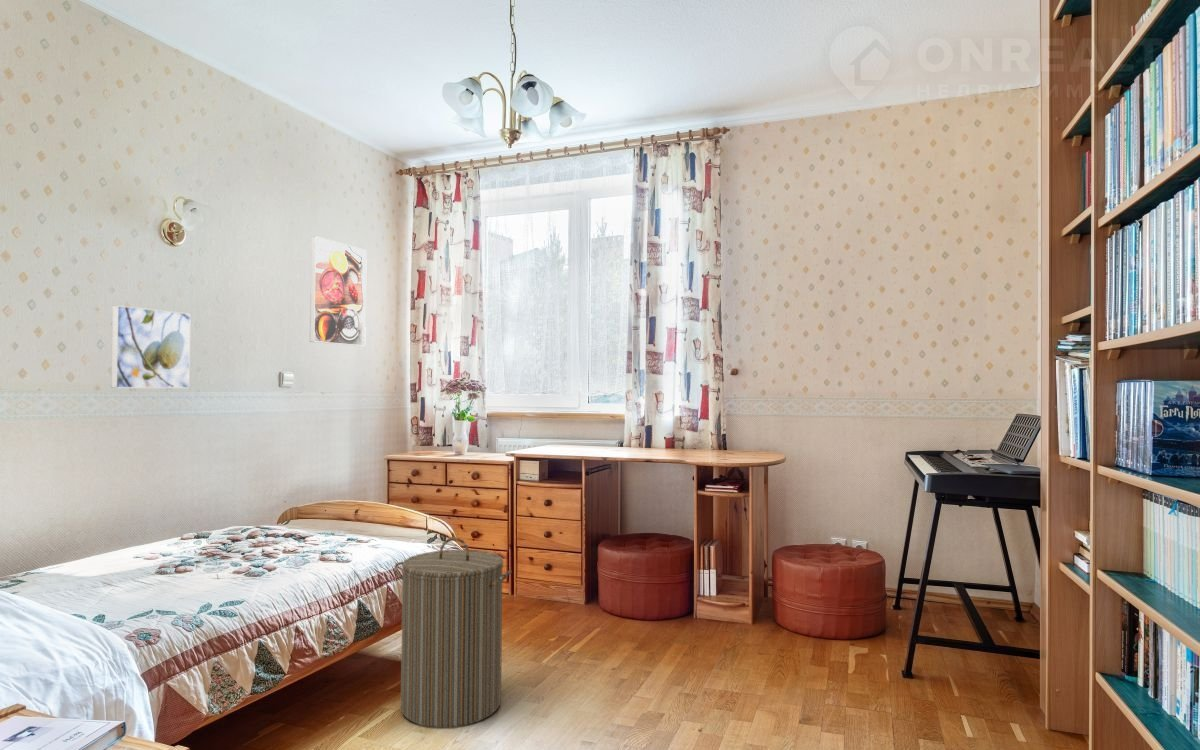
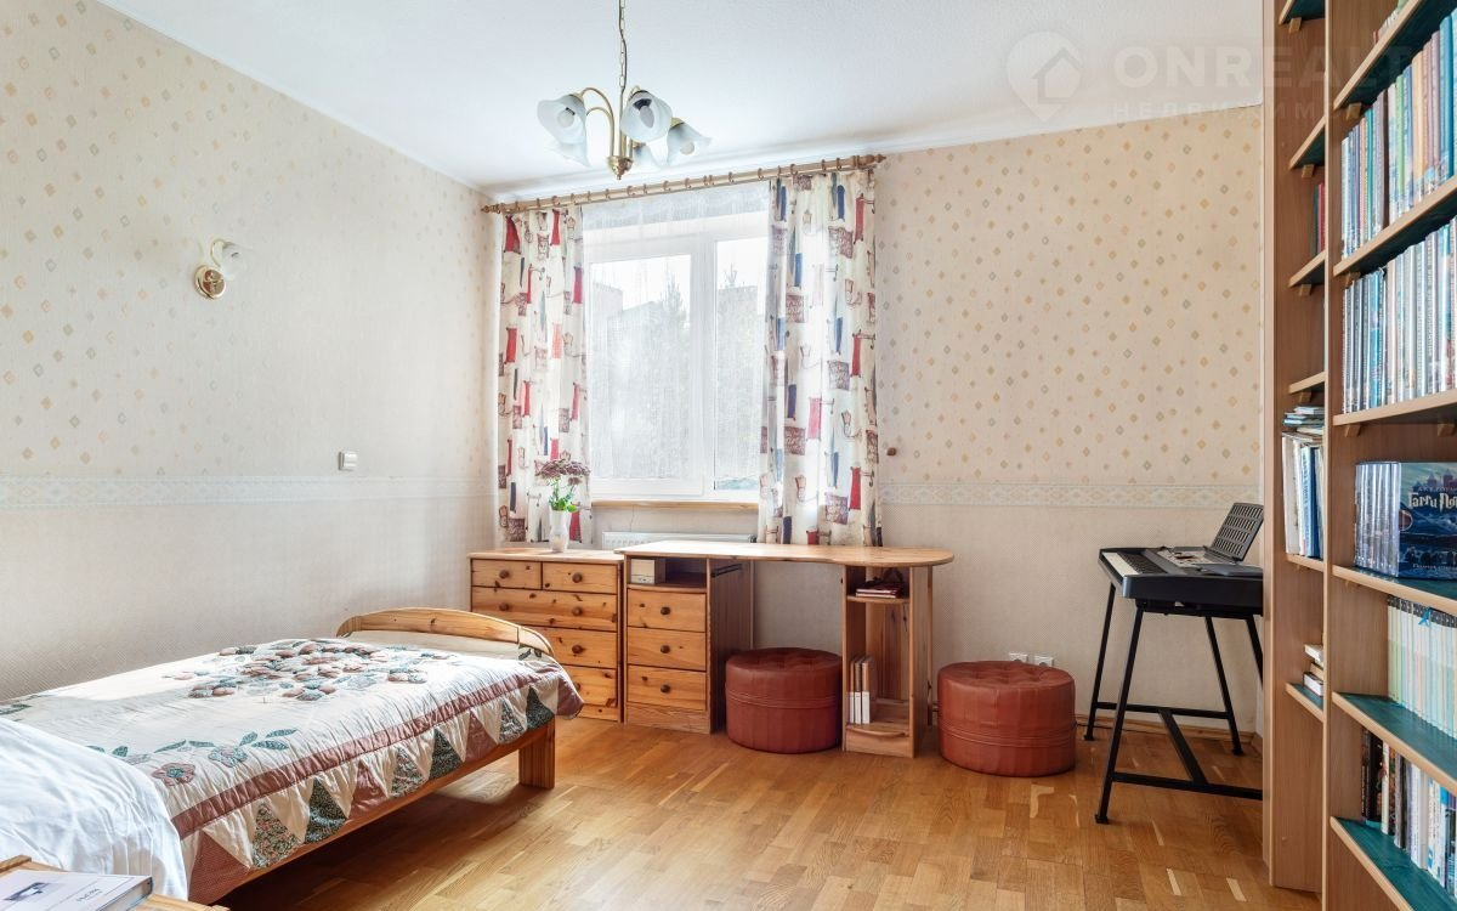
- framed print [309,235,368,347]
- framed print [110,304,192,389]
- laundry hamper [393,536,513,729]
